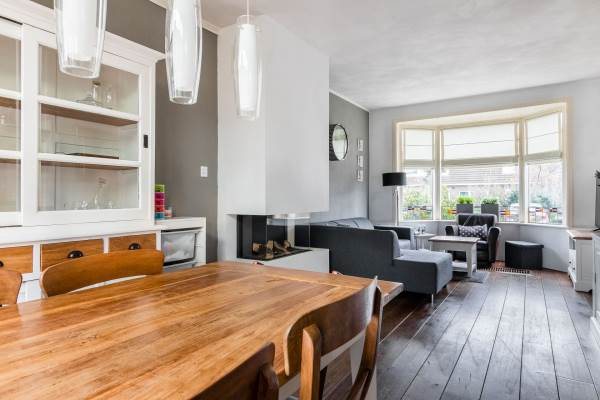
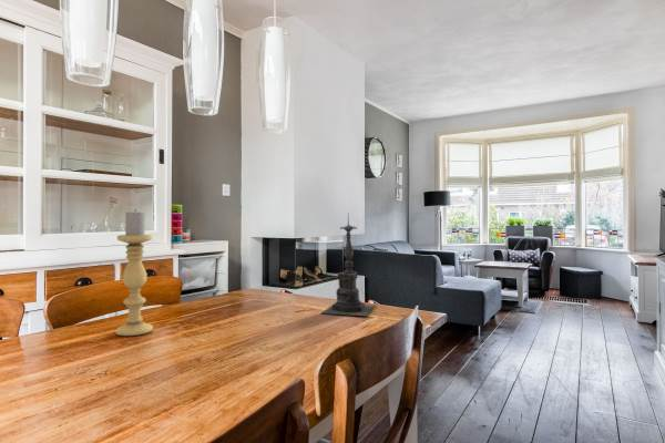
+ candle holder [320,213,377,317]
+ candle holder [114,208,154,337]
